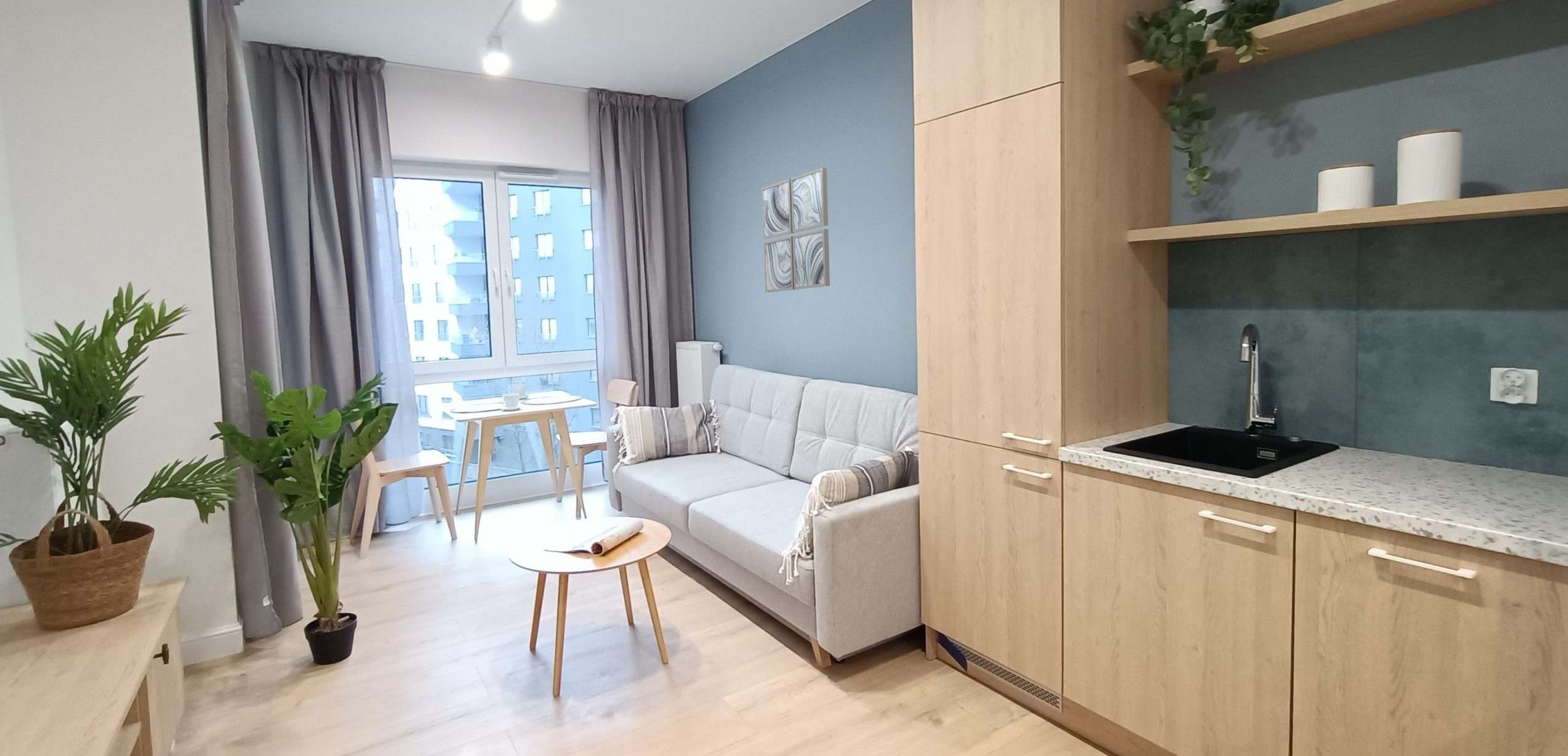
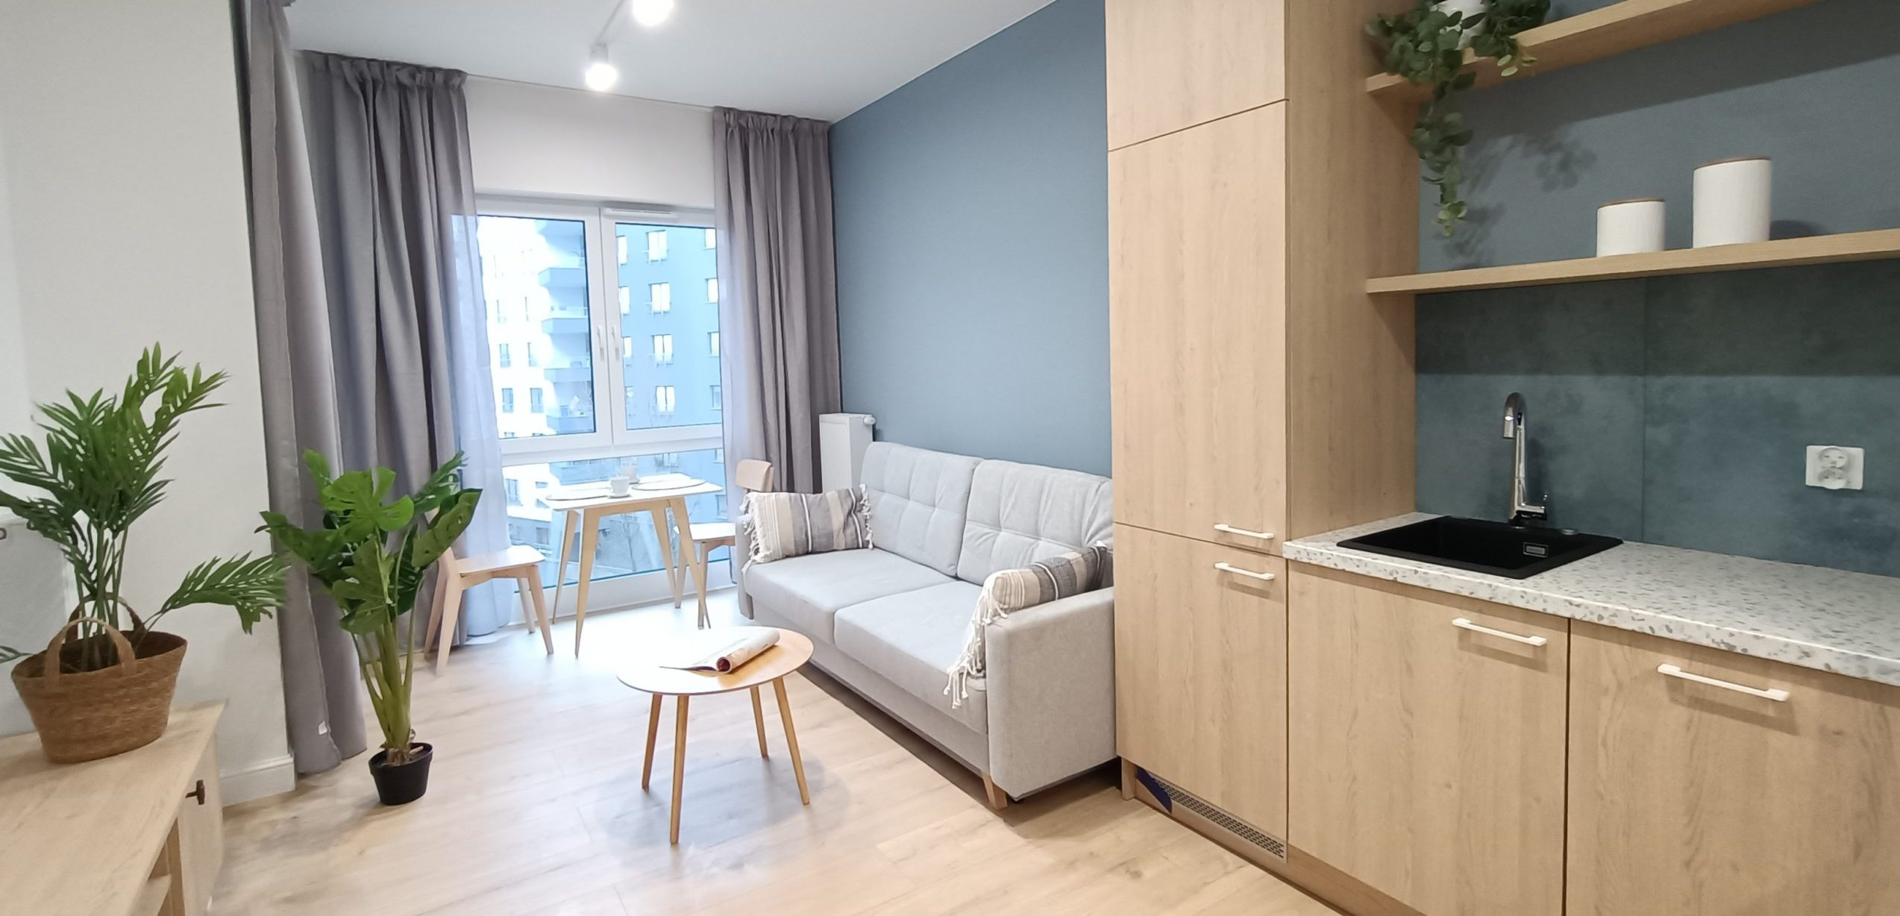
- wall art [761,167,830,293]
